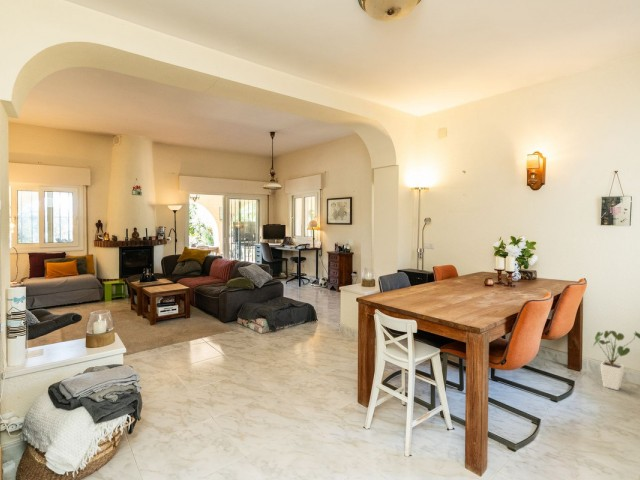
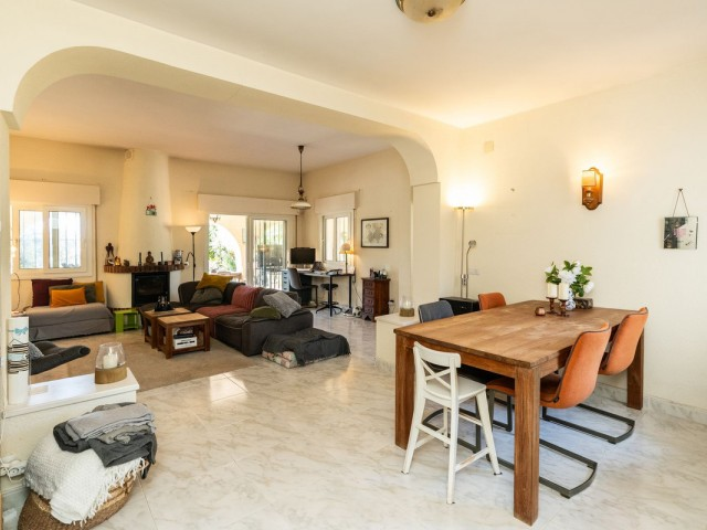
- house plant [592,330,640,391]
